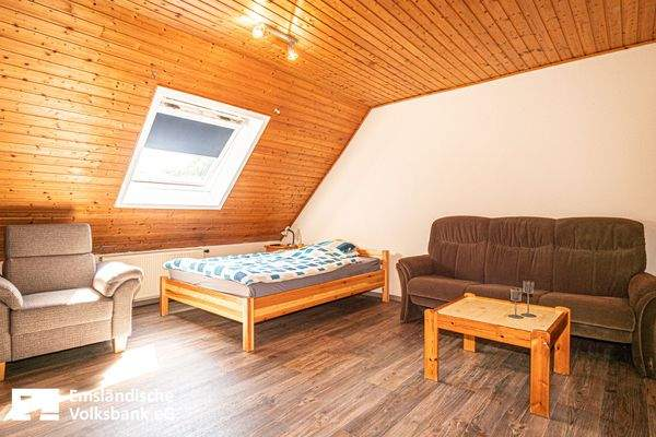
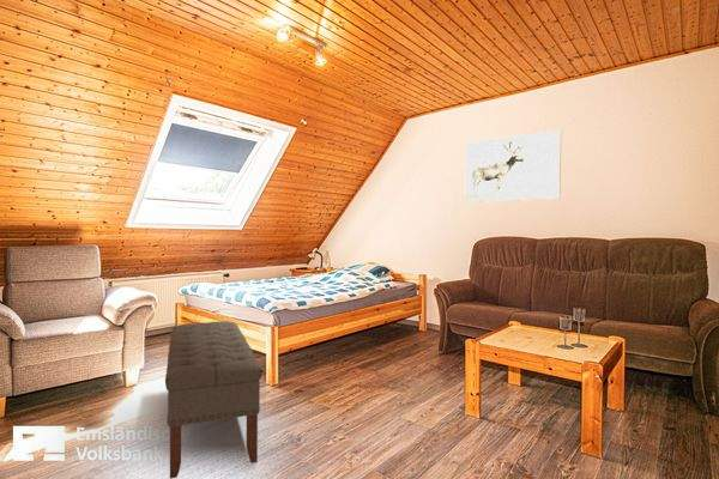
+ wall art [464,129,562,204]
+ bench [164,320,264,479]
